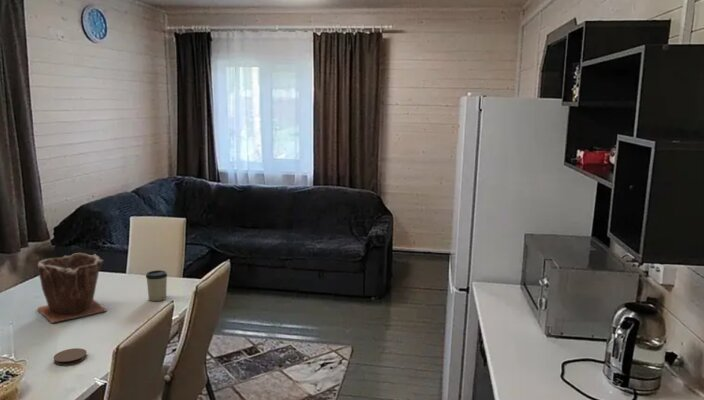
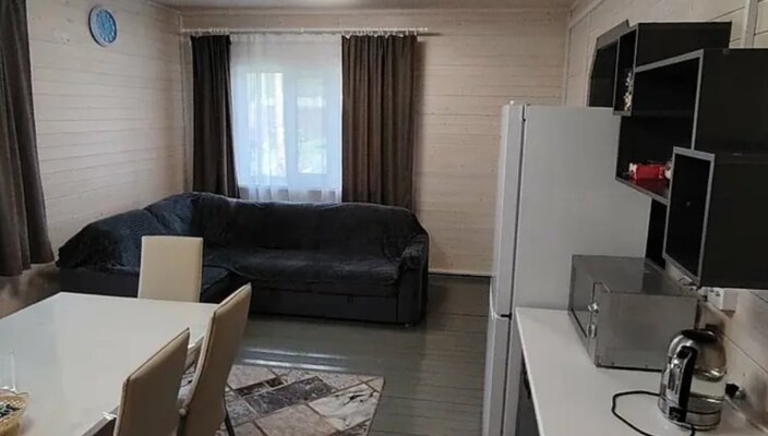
- plant pot [36,252,108,324]
- cup [145,269,168,302]
- coaster [52,347,88,366]
